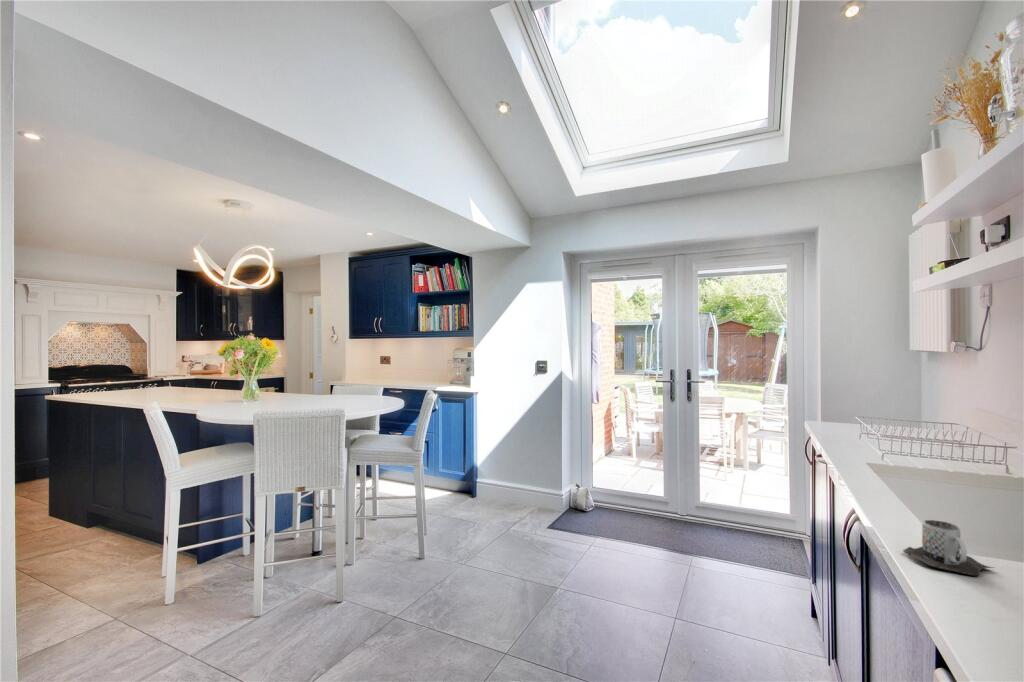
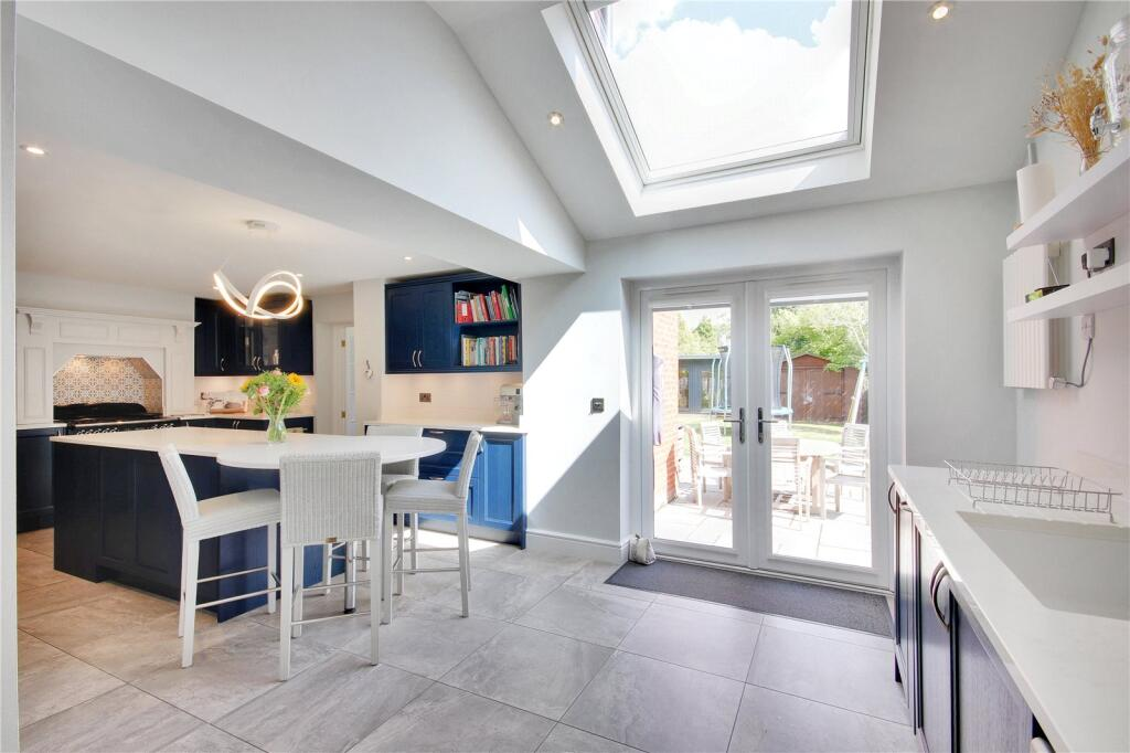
- mug [902,519,996,576]
